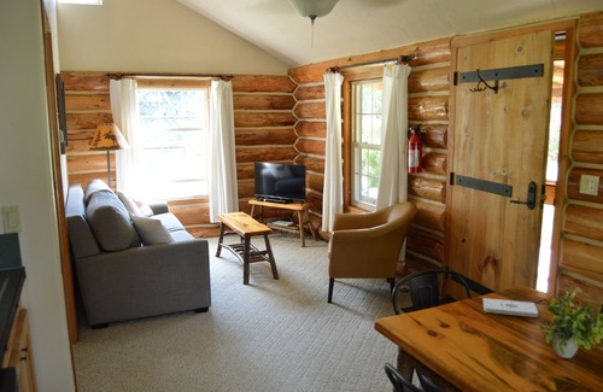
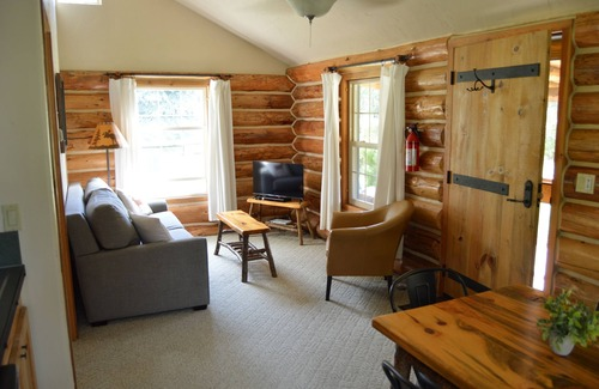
- notepad [482,297,539,318]
